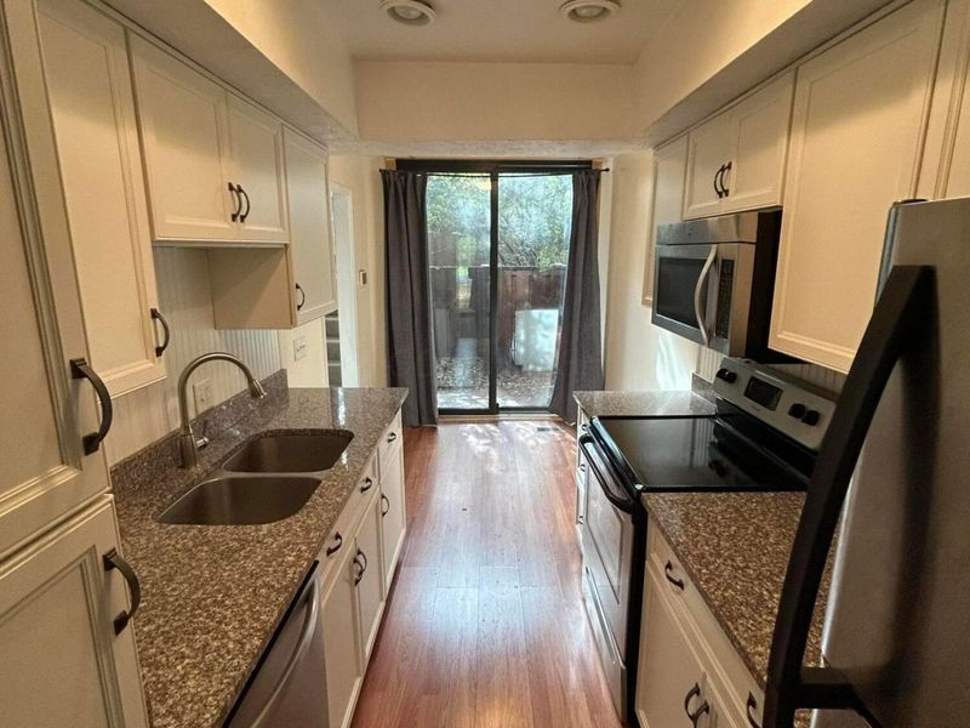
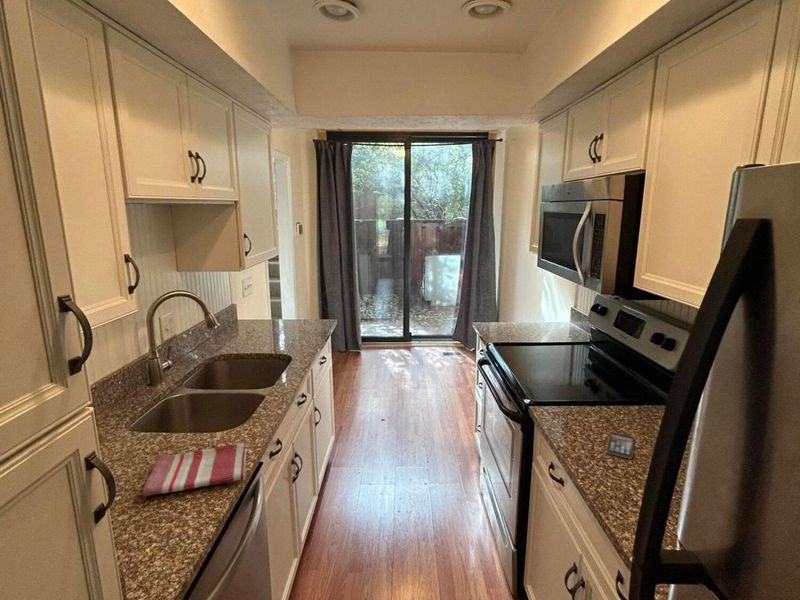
+ dish towel [141,443,247,497]
+ smartphone [606,431,635,459]
